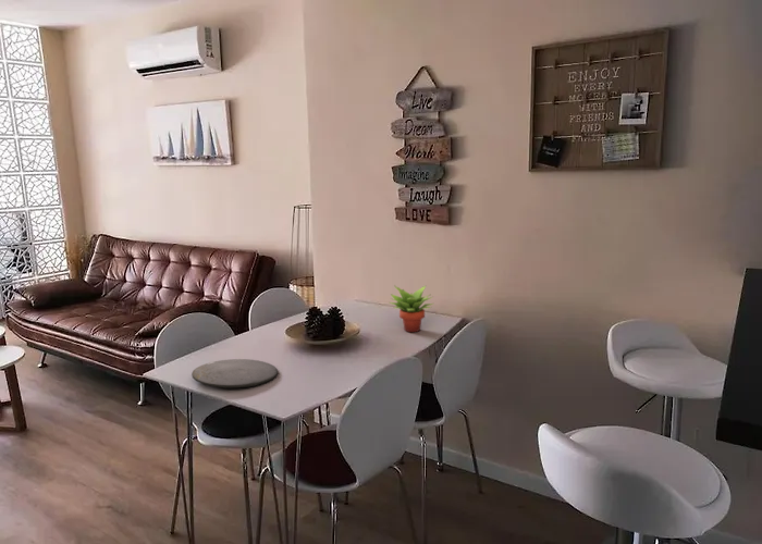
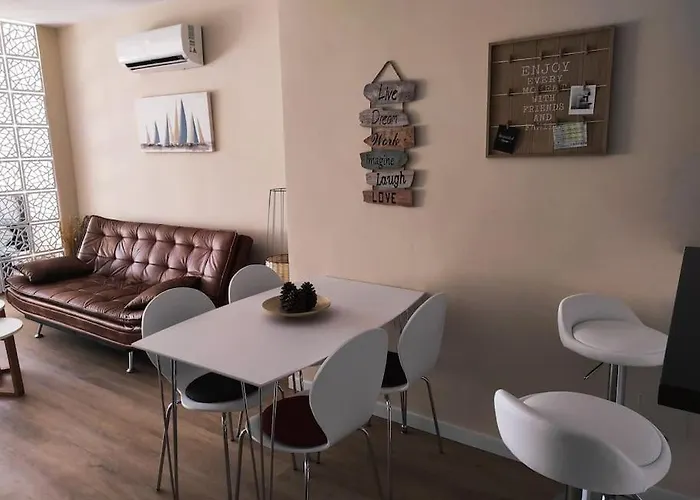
- plate [190,358,279,388]
- succulent plant [389,284,434,333]
